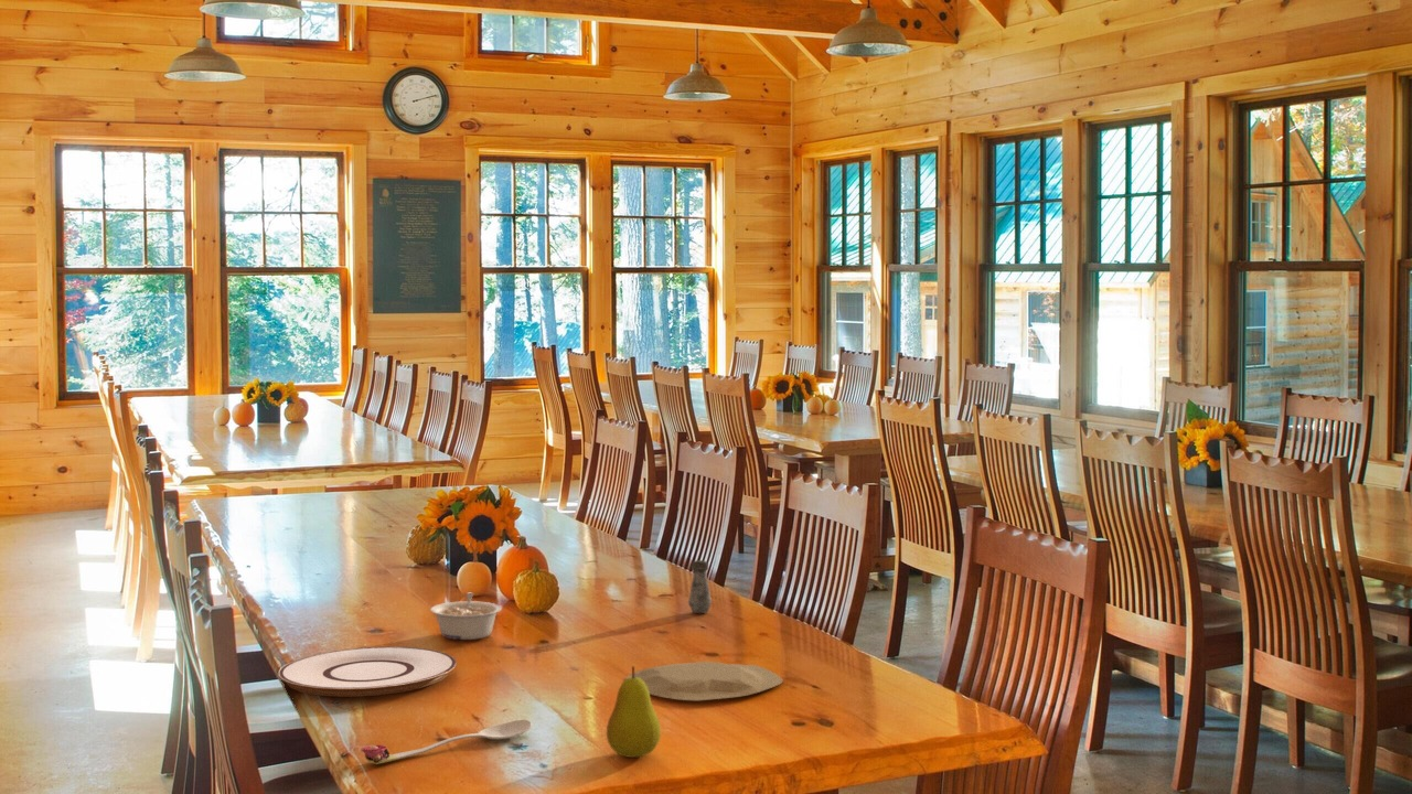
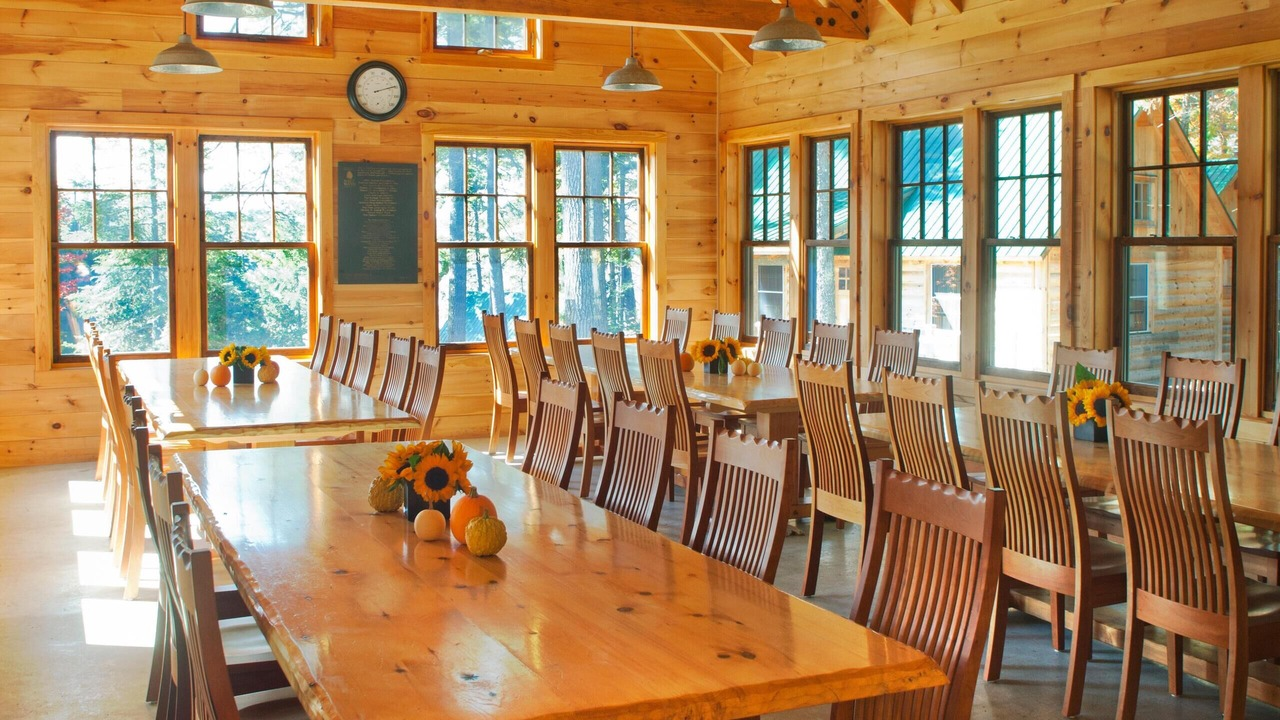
- salt shaker [687,559,713,614]
- plate [624,661,784,701]
- legume [429,592,503,641]
- fruit [606,665,662,759]
- plate [277,646,458,697]
- spoon [360,719,533,765]
